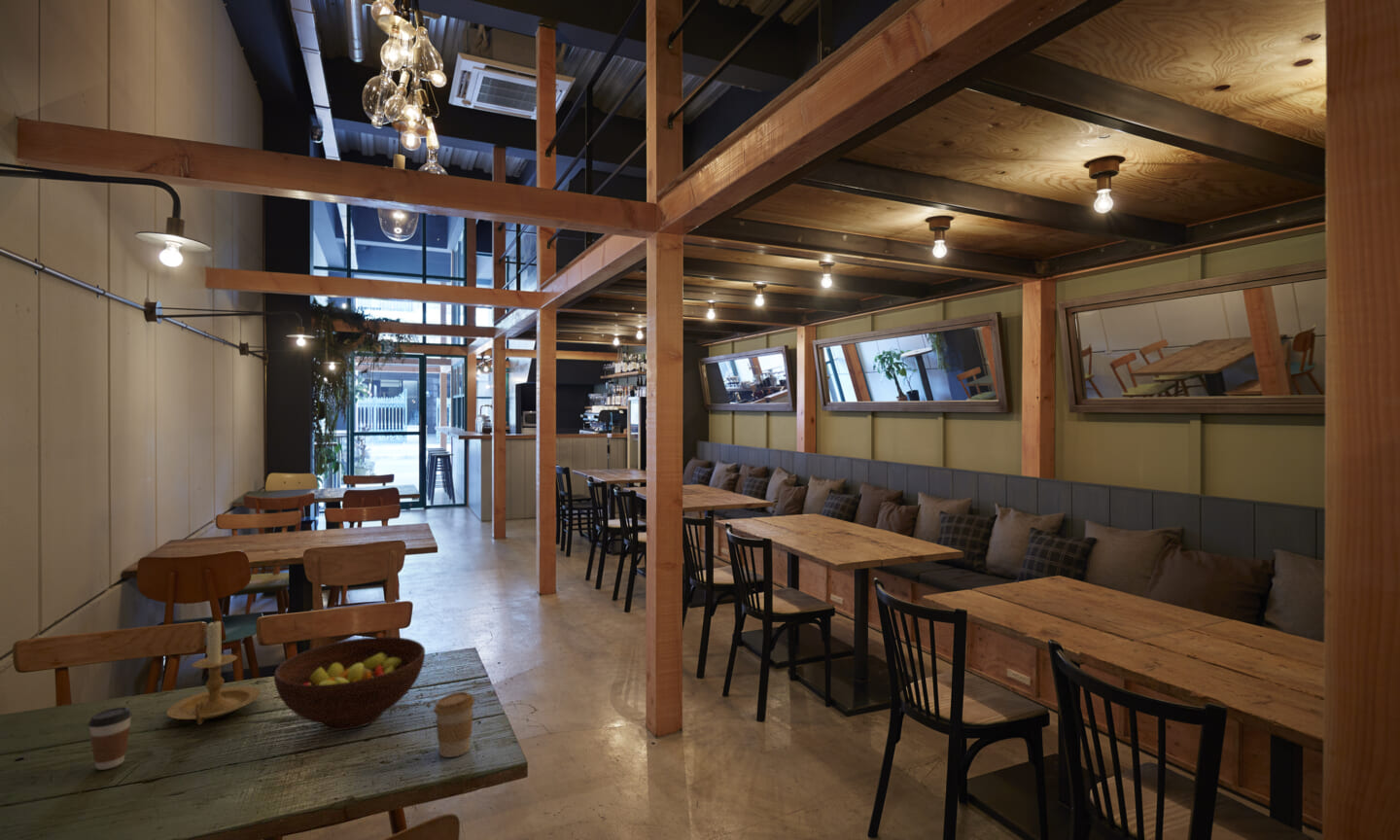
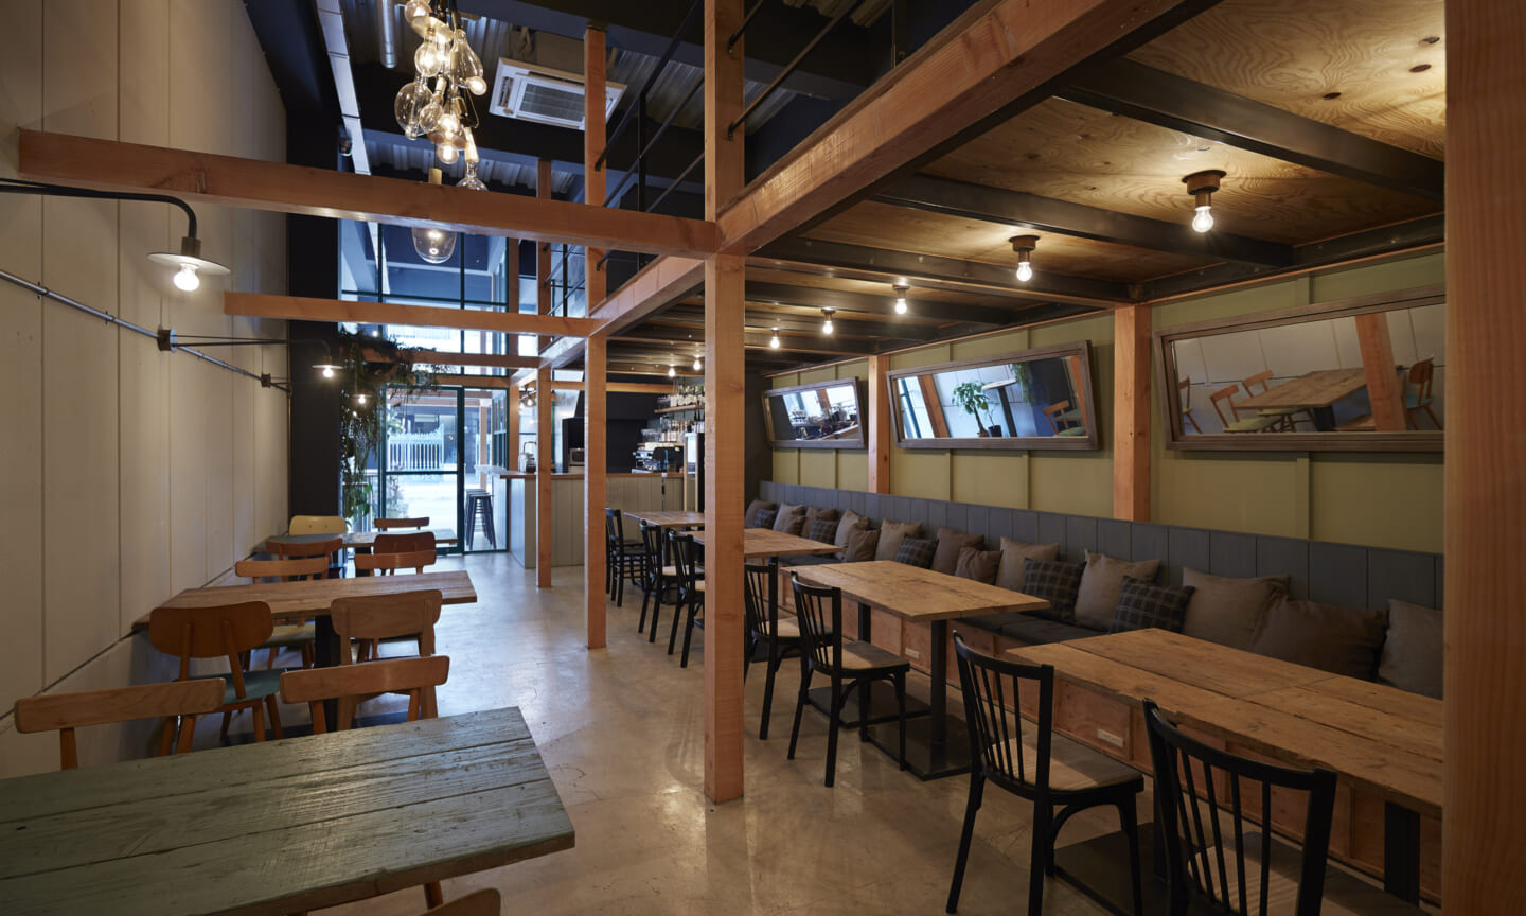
- candle holder [165,617,261,725]
- coffee cup [88,706,132,771]
- fruit bowl [273,636,426,731]
- coffee cup [433,691,475,758]
